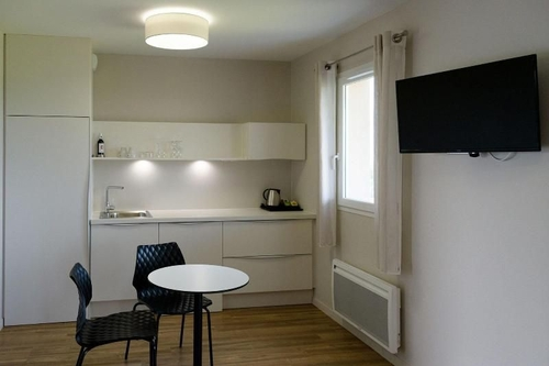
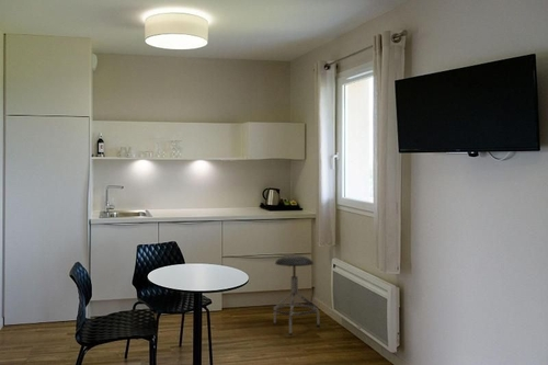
+ stool [272,254,321,337]
